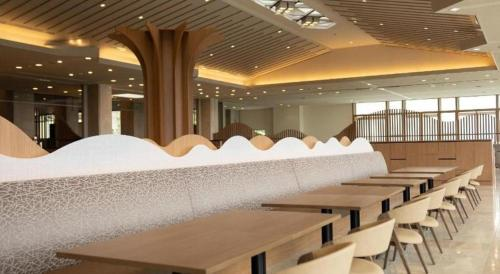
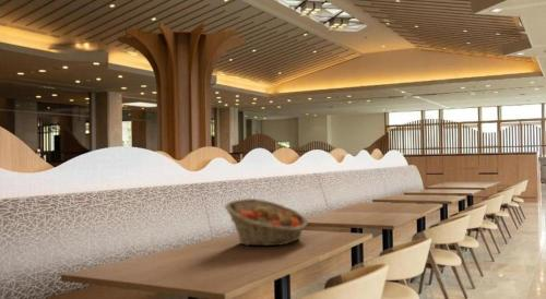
+ fruit basket [224,198,309,247]
